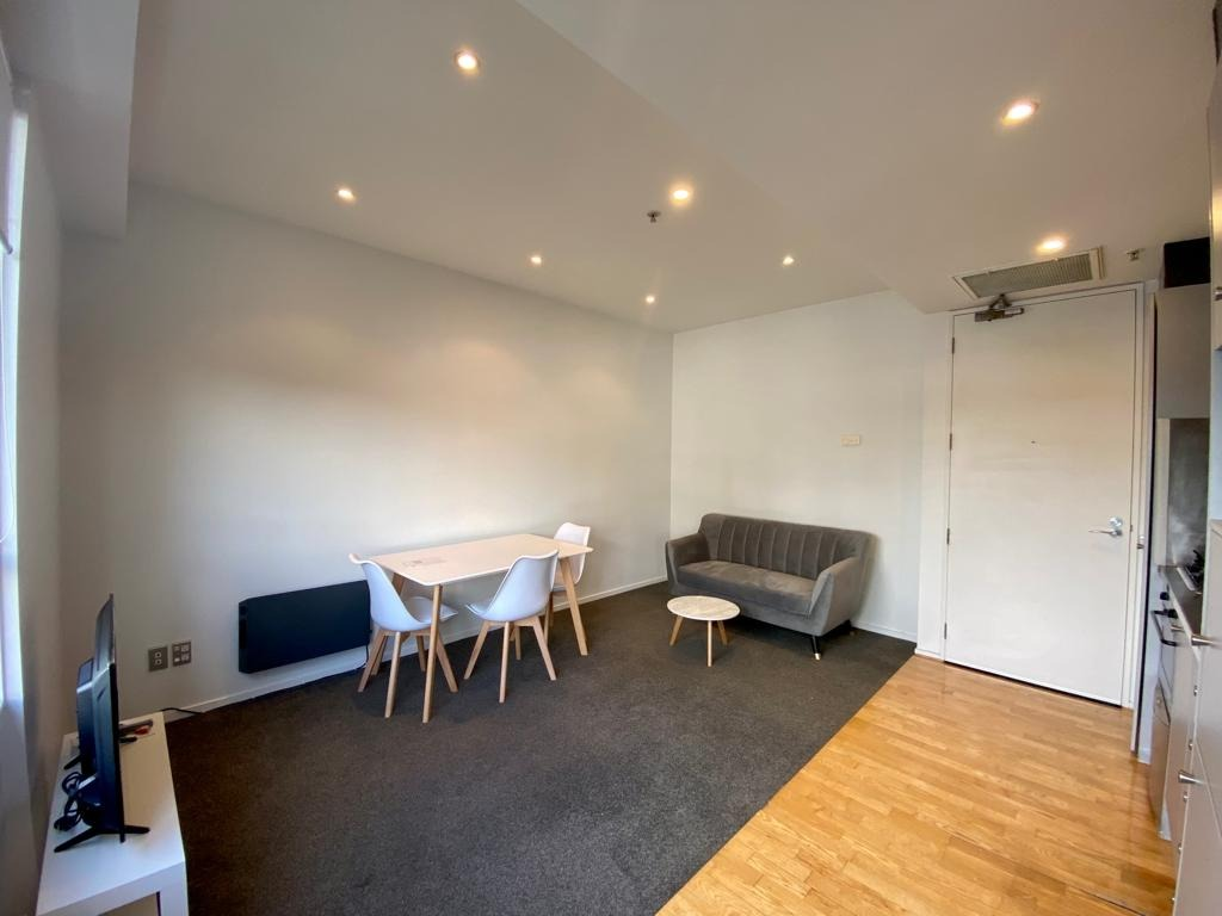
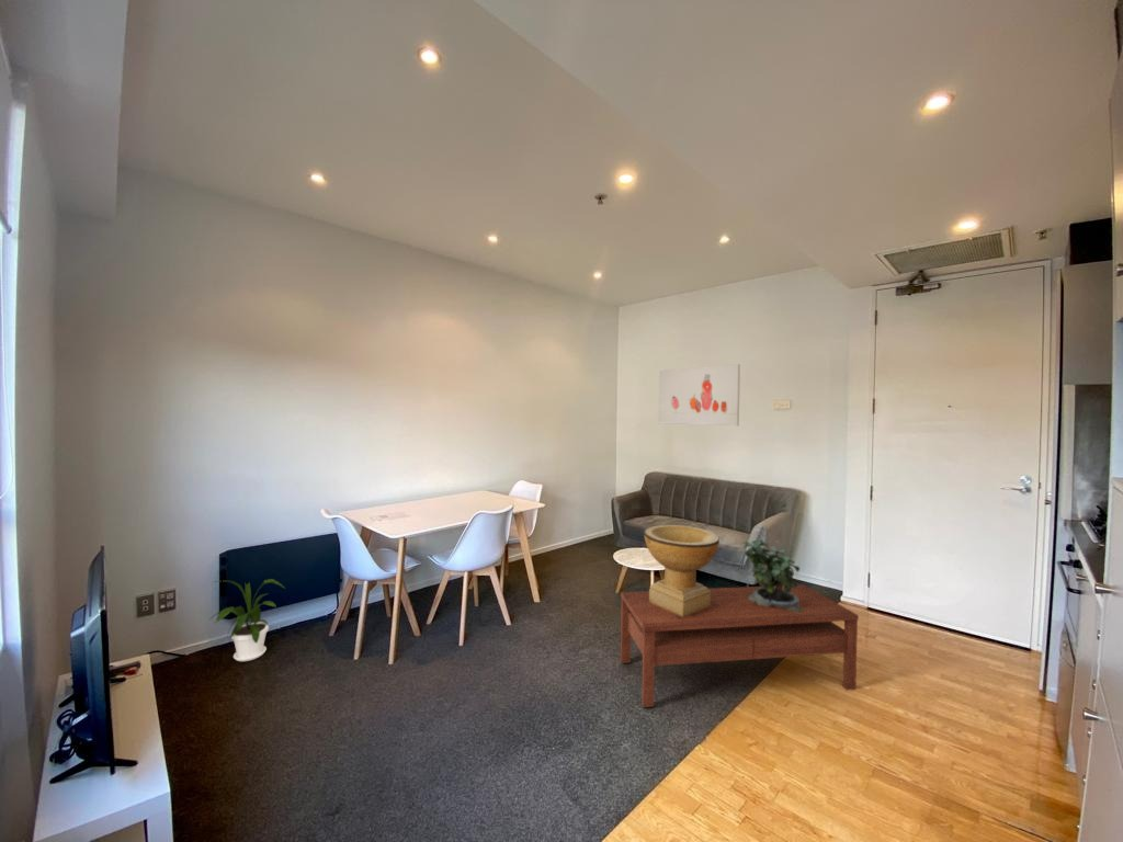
+ decorative bowl [643,524,721,617]
+ wall art [657,363,741,426]
+ potted plant [744,538,802,613]
+ house plant [208,578,286,662]
+ coffee table [620,583,860,708]
